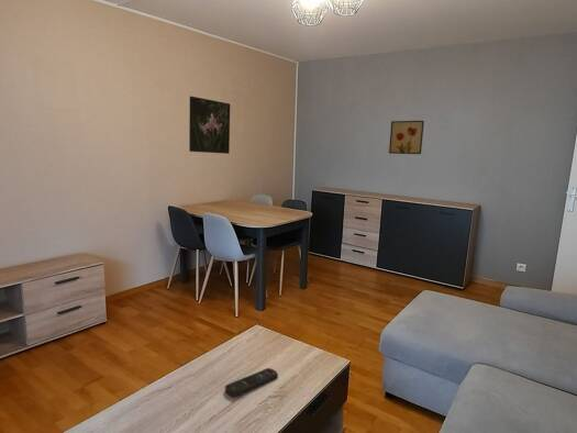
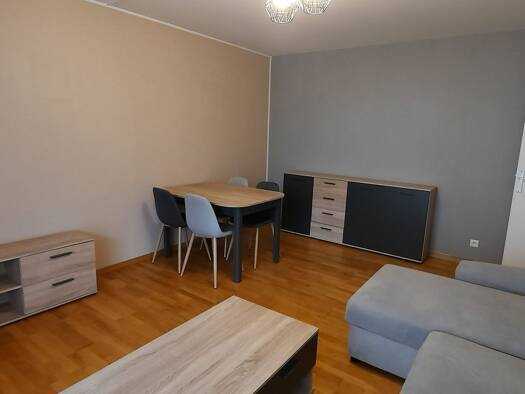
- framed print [188,96,231,155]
- remote control [224,367,279,398]
- wall art [388,120,425,155]
